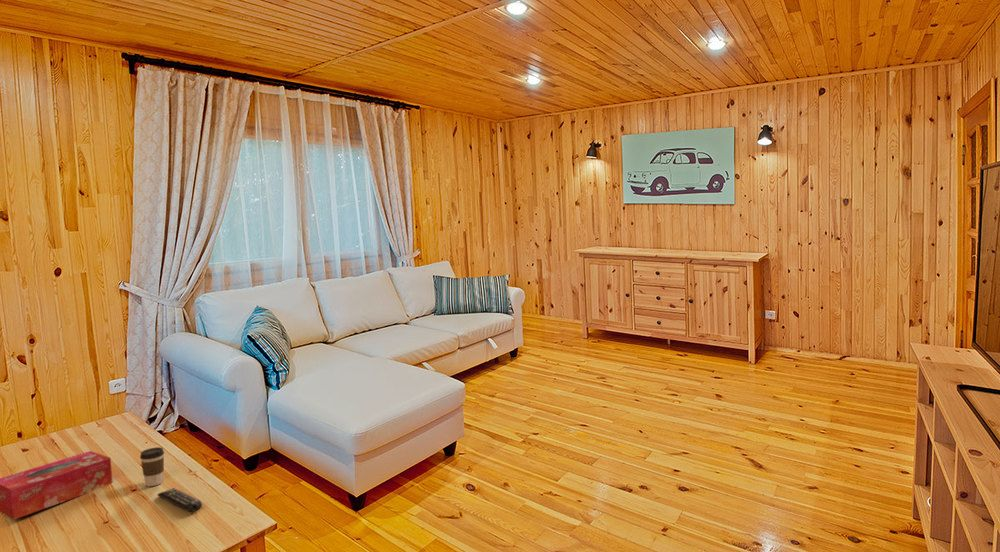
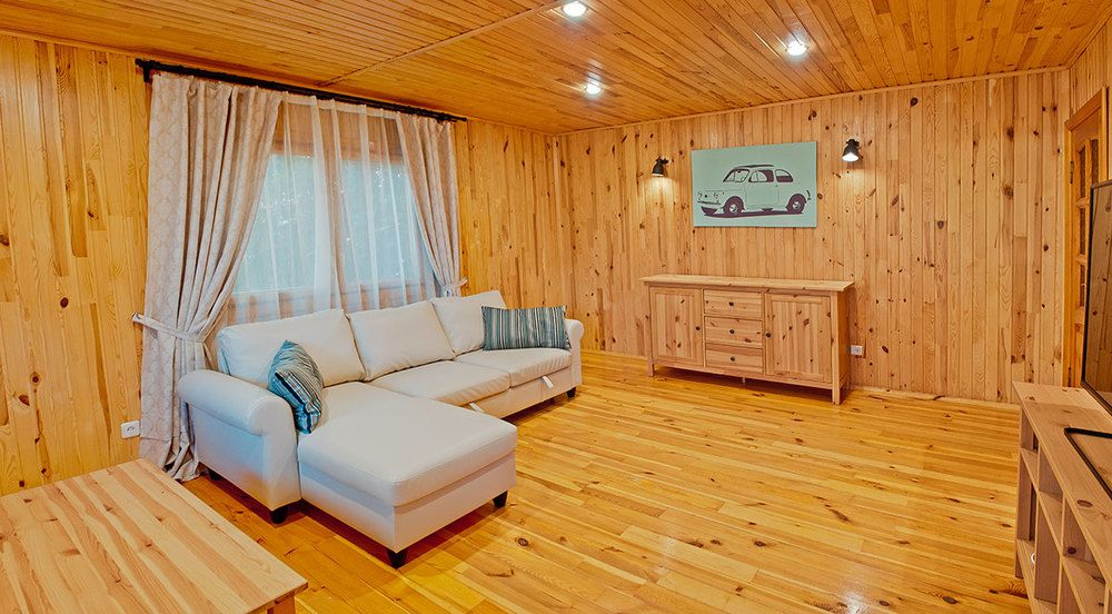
- coffee cup [139,446,165,487]
- remote control [156,487,203,513]
- tissue box [0,450,114,520]
